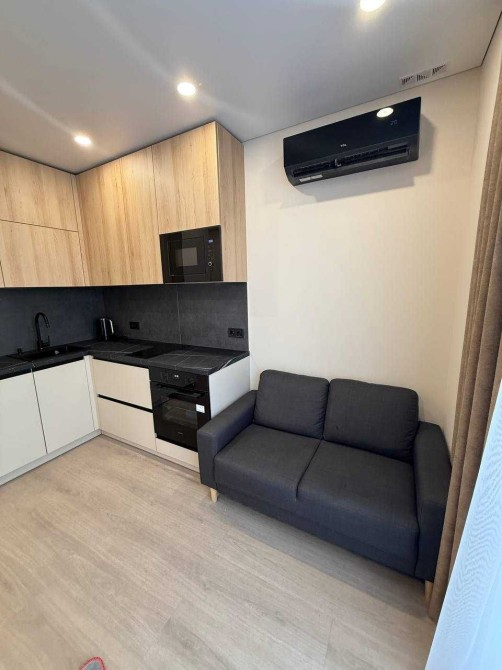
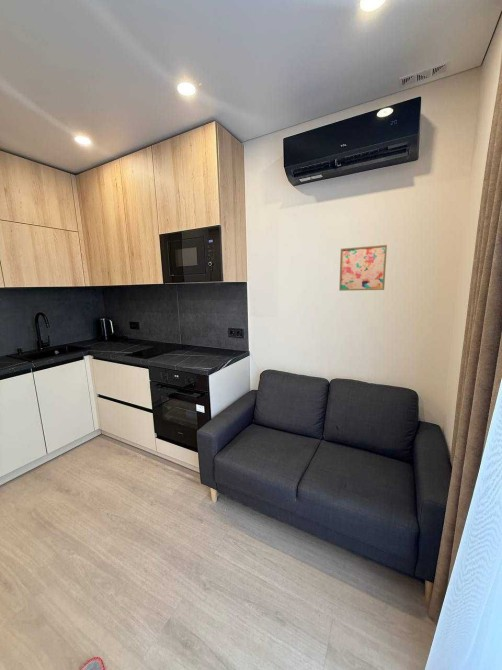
+ wall art [338,244,388,292]
